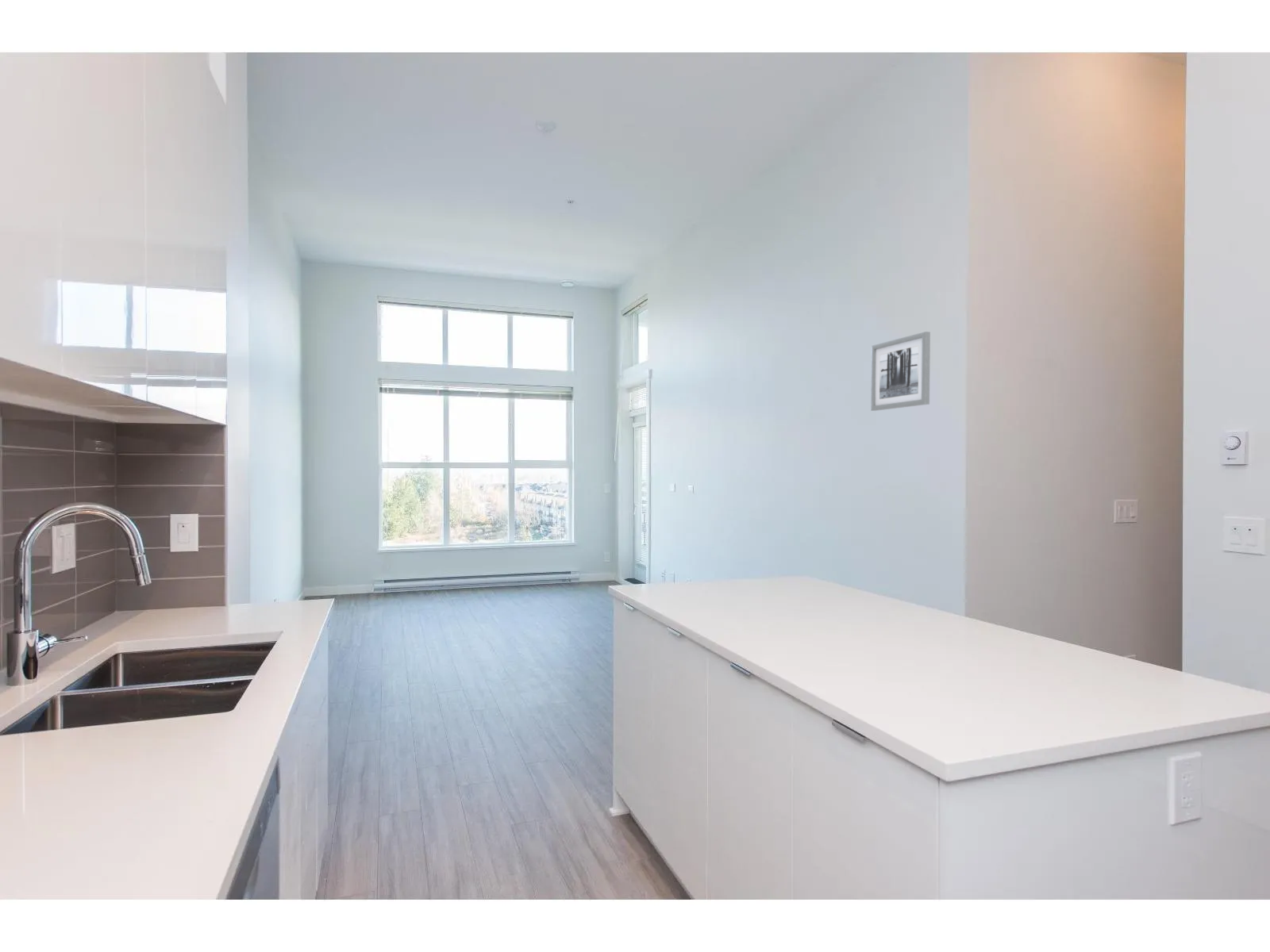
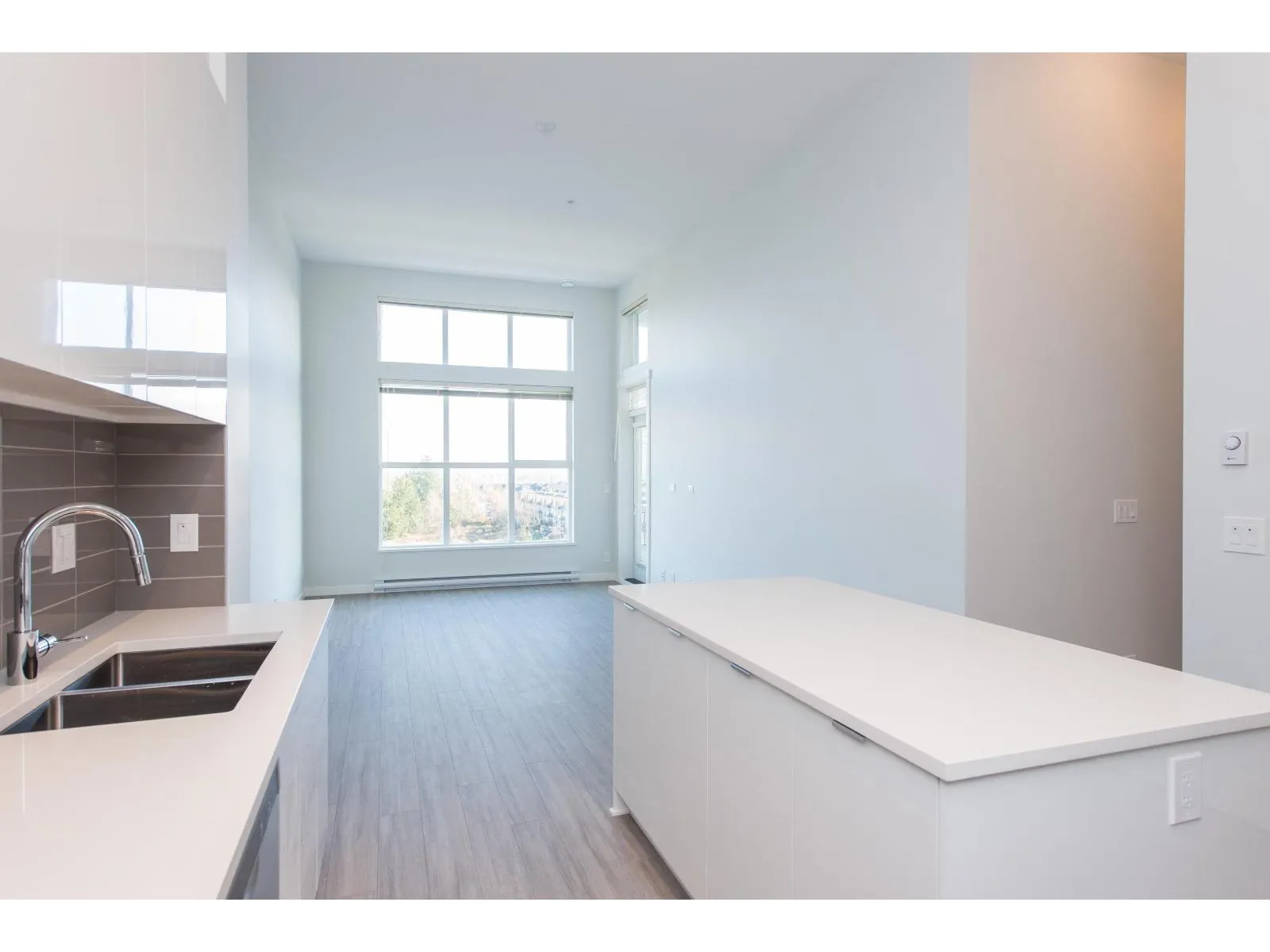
- wall art [870,331,931,412]
